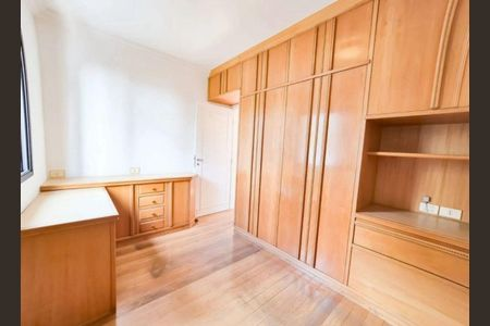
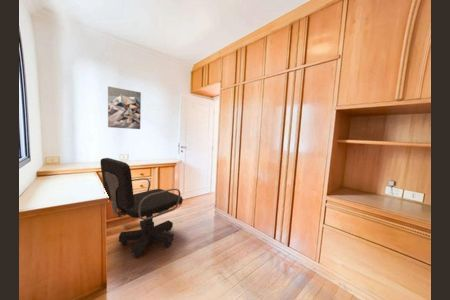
+ wall art [107,86,142,130]
+ office chair [99,157,184,259]
